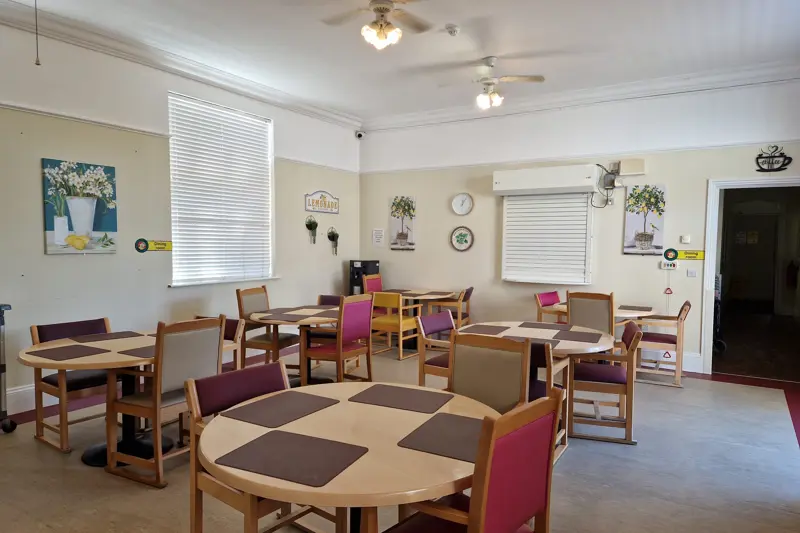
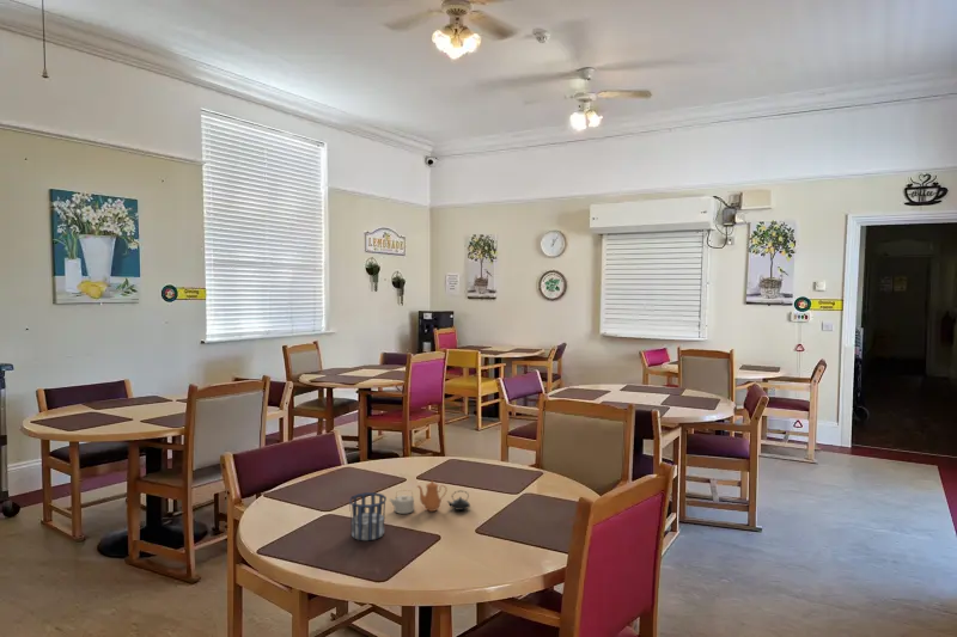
+ teapot [388,479,471,515]
+ cup [348,491,388,541]
